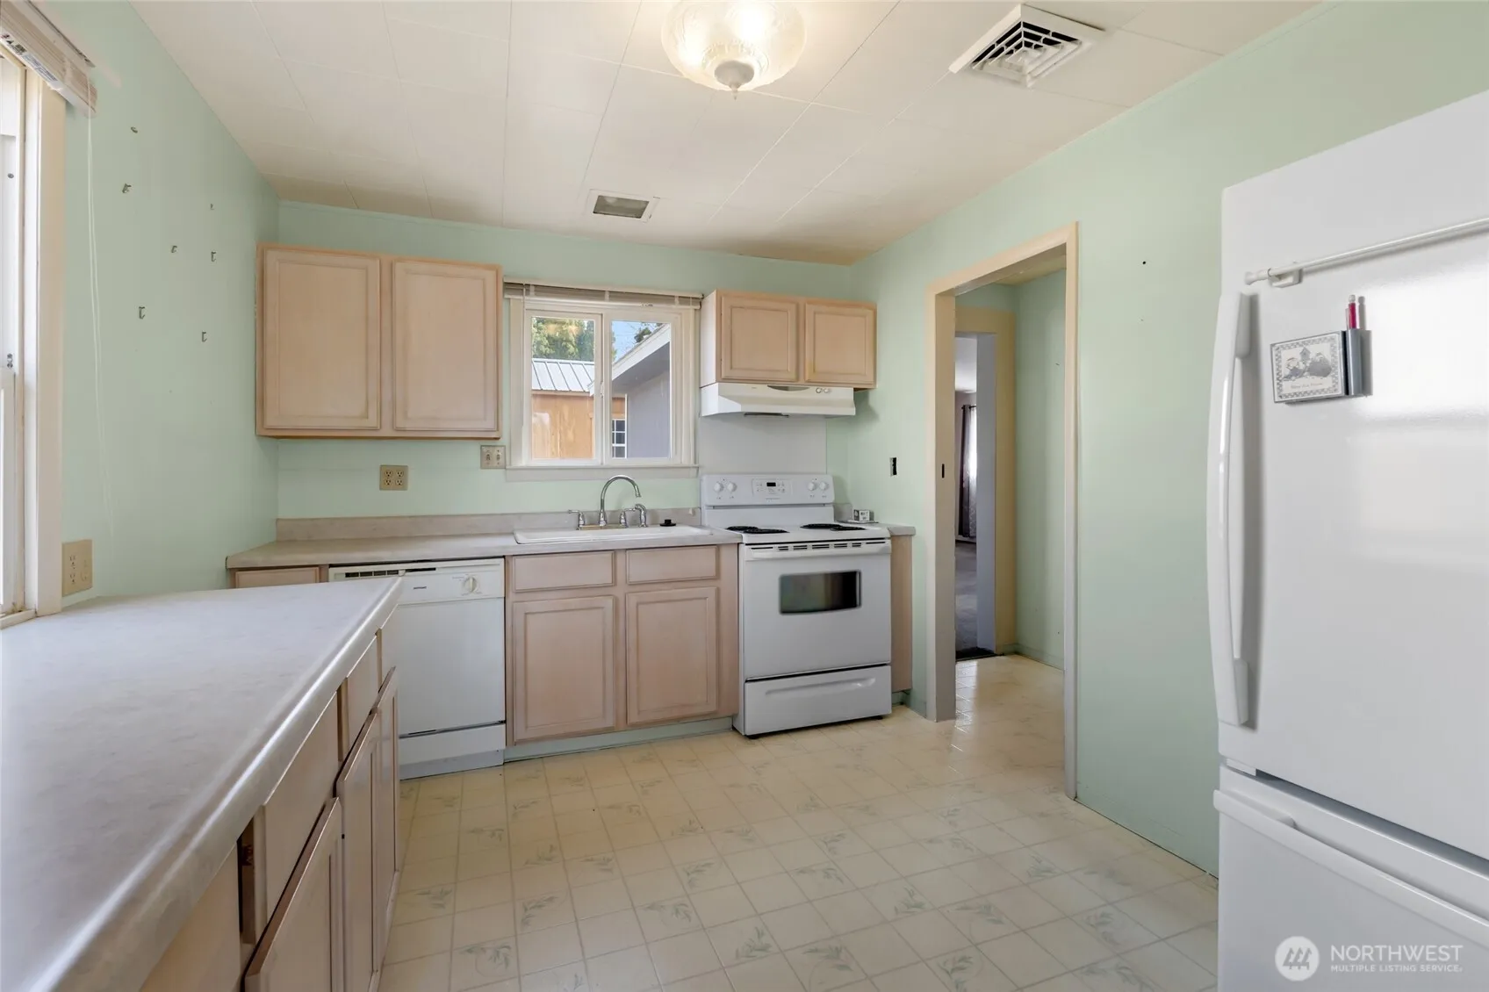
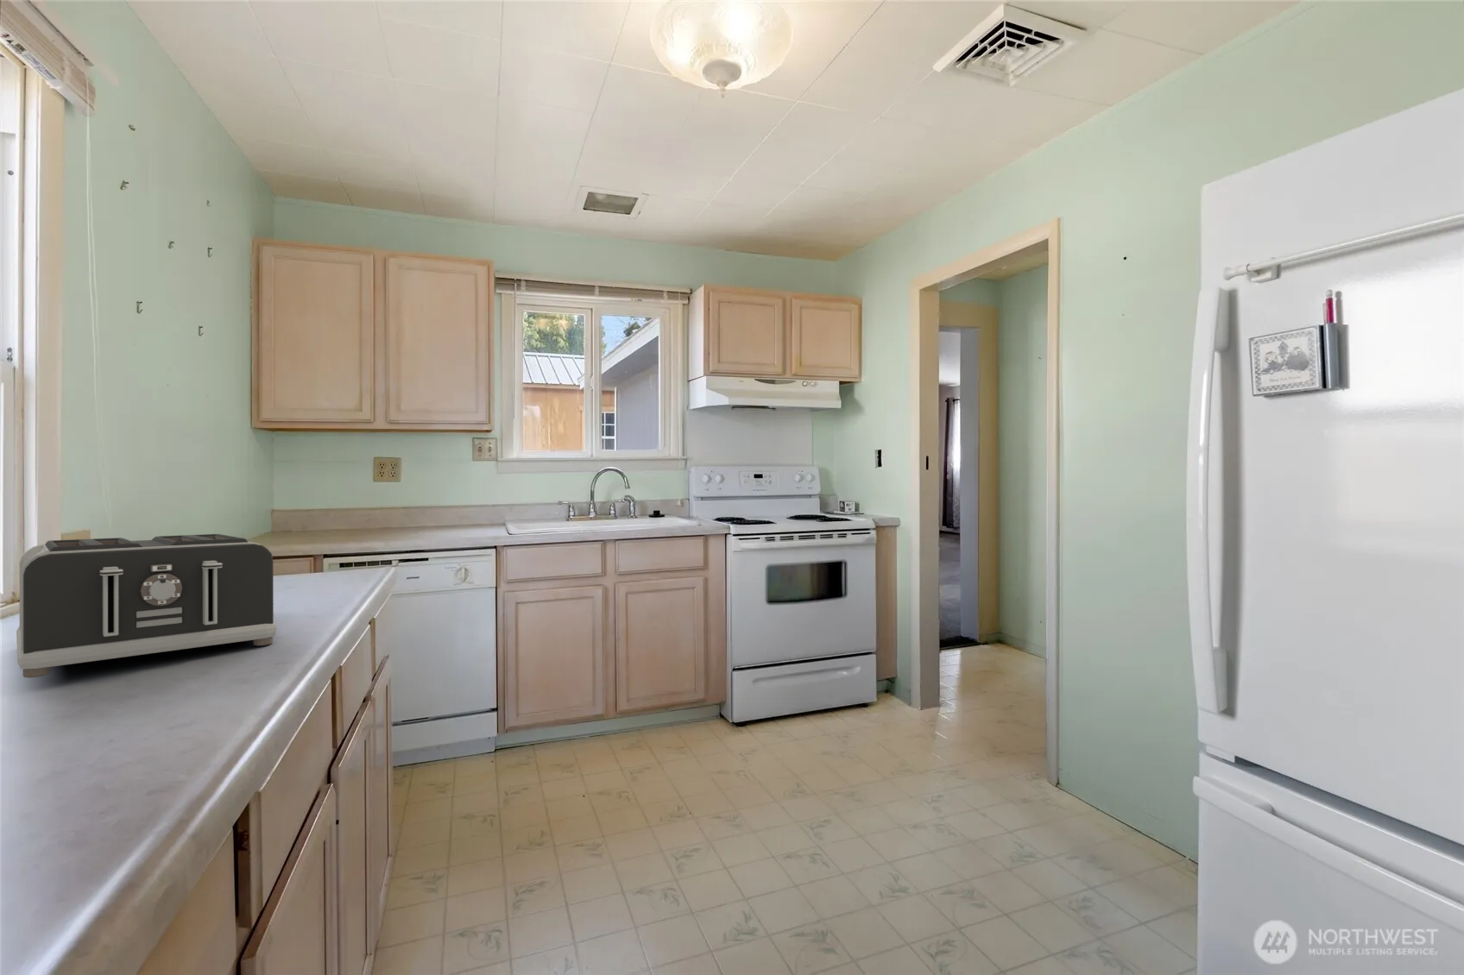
+ toaster [15,533,278,678]
